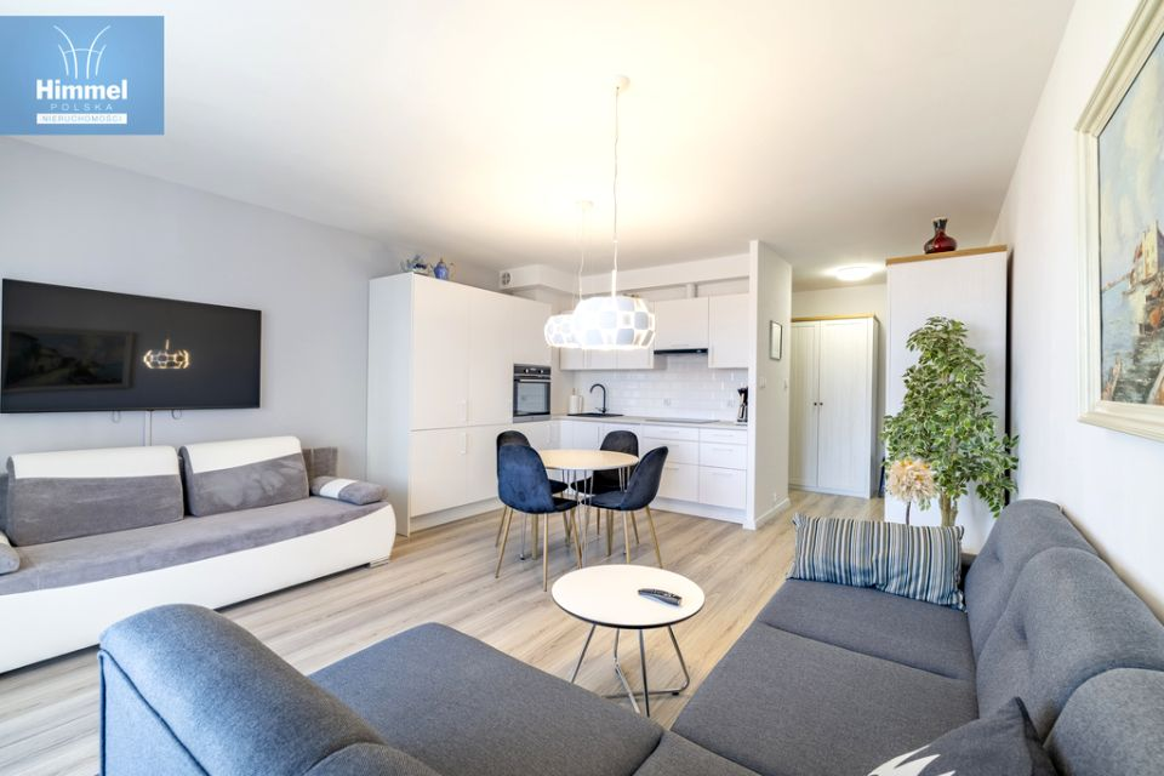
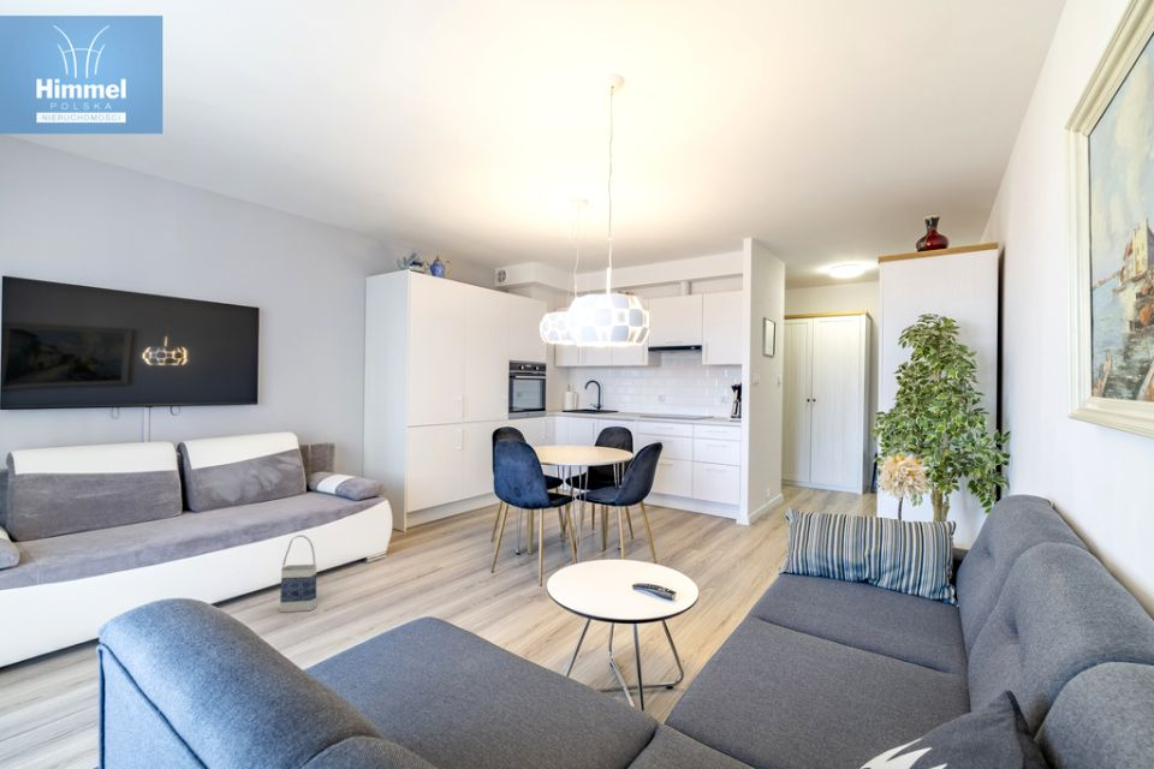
+ bag [279,533,317,613]
